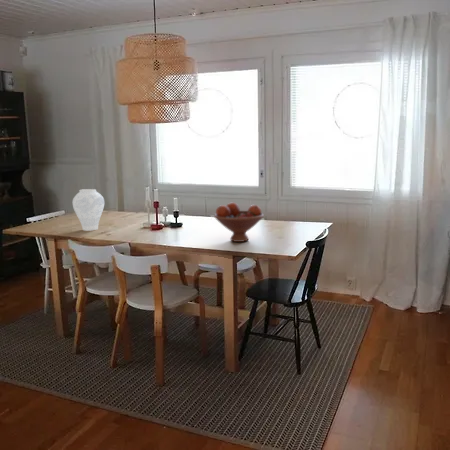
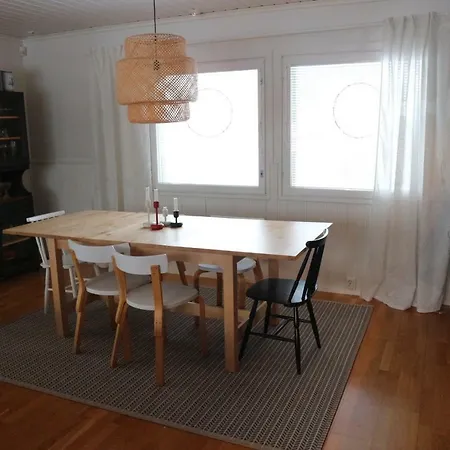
- vase [72,188,105,232]
- fruit bowl [213,202,265,243]
